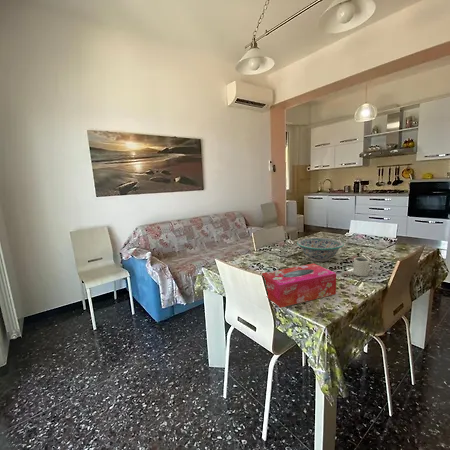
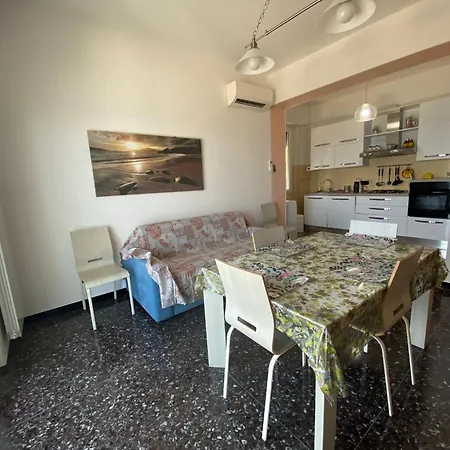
- tissue box [261,262,337,309]
- cup [352,256,376,278]
- decorative bowl [296,237,345,262]
